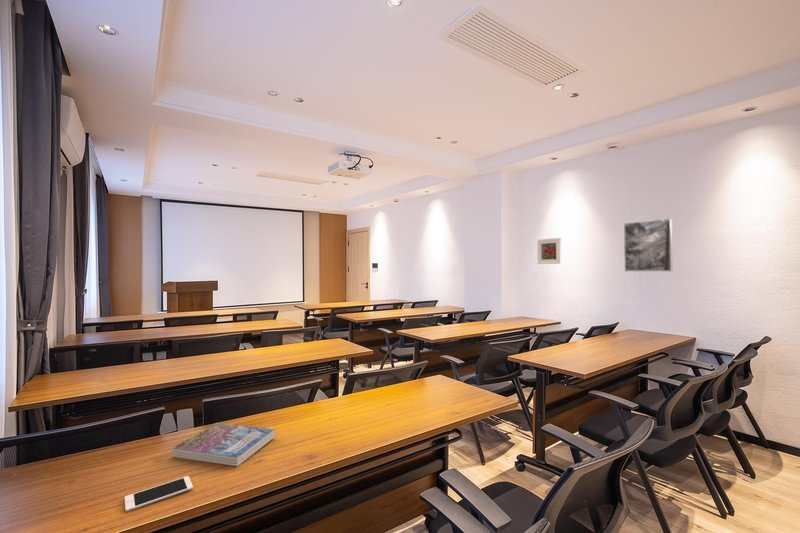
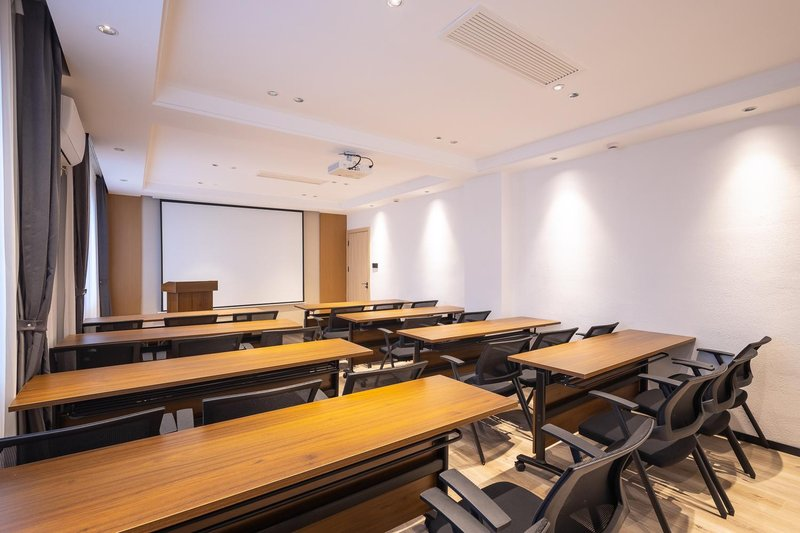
- book [171,422,276,467]
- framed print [536,237,562,265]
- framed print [623,218,673,273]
- cell phone [124,475,194,513]
